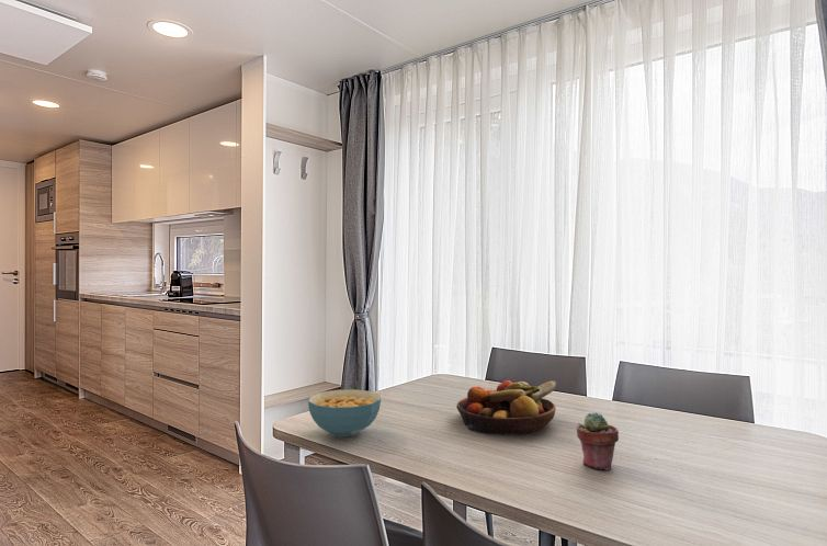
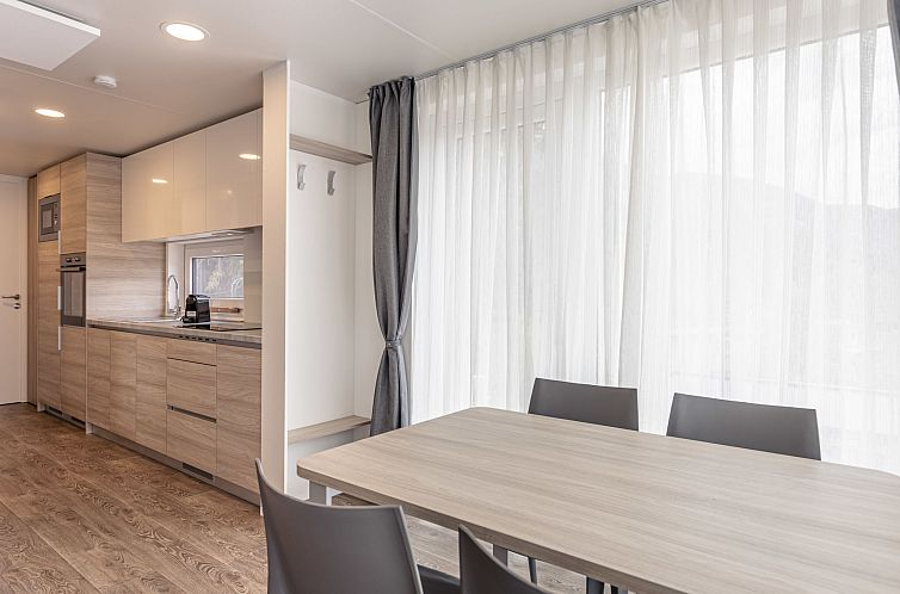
- fruit bowl [456,379,558,435]
- potted succulent [576,411,620,471]
- cereal bowl [307,388,382,439]
